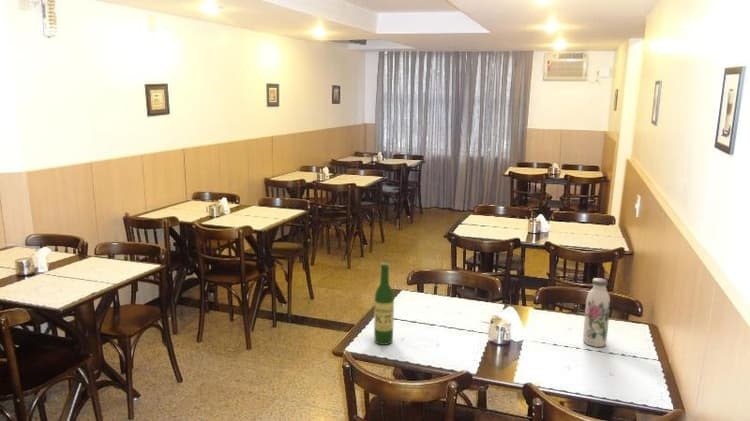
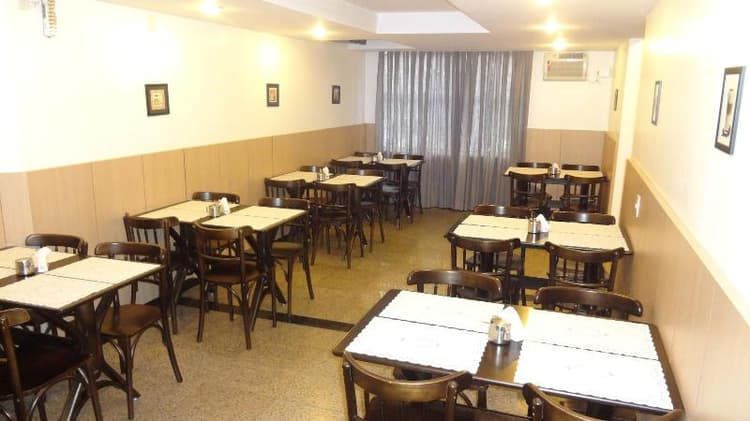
- wine bottle [373,263,395,346]
- water bottle [582,277,611,348]
